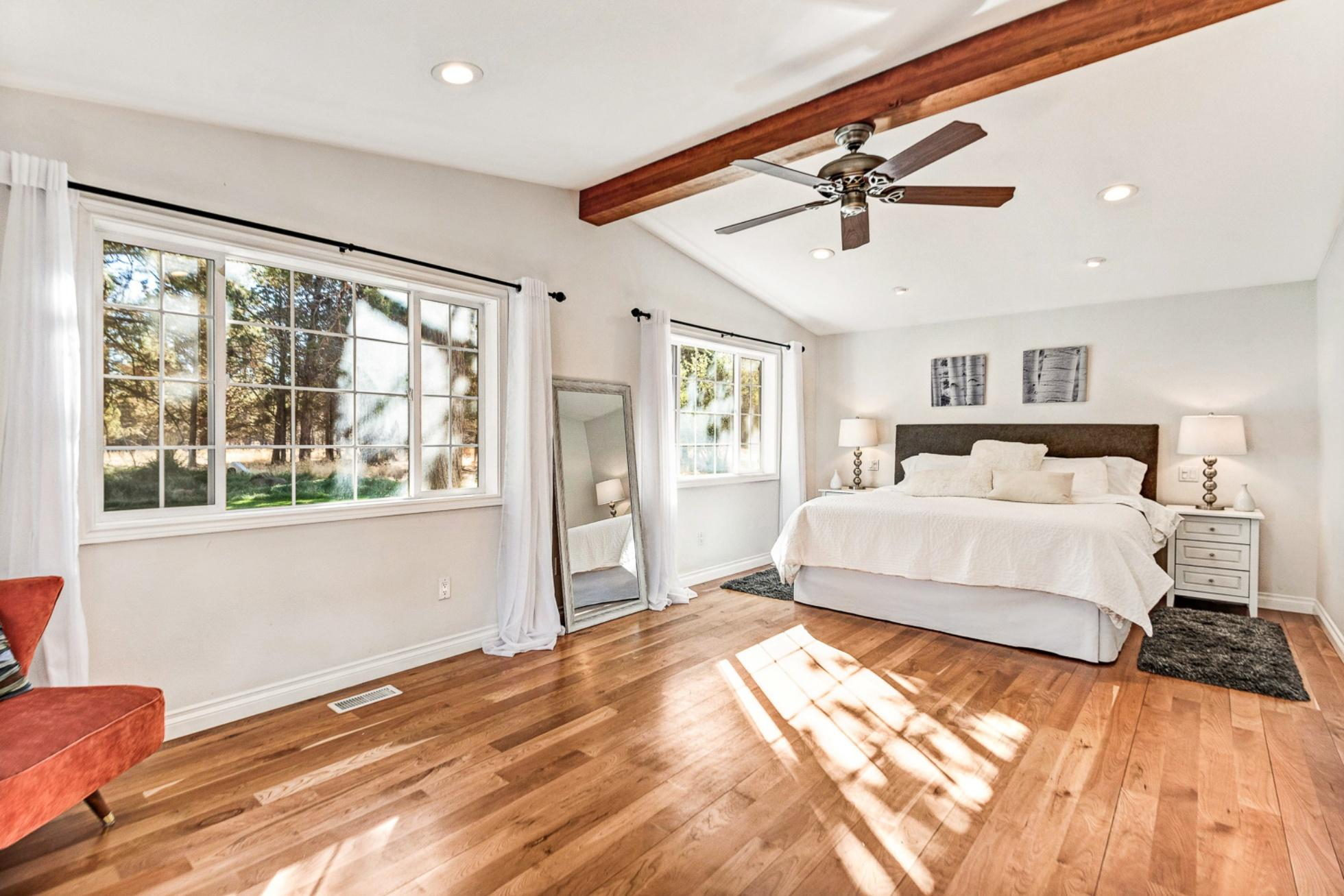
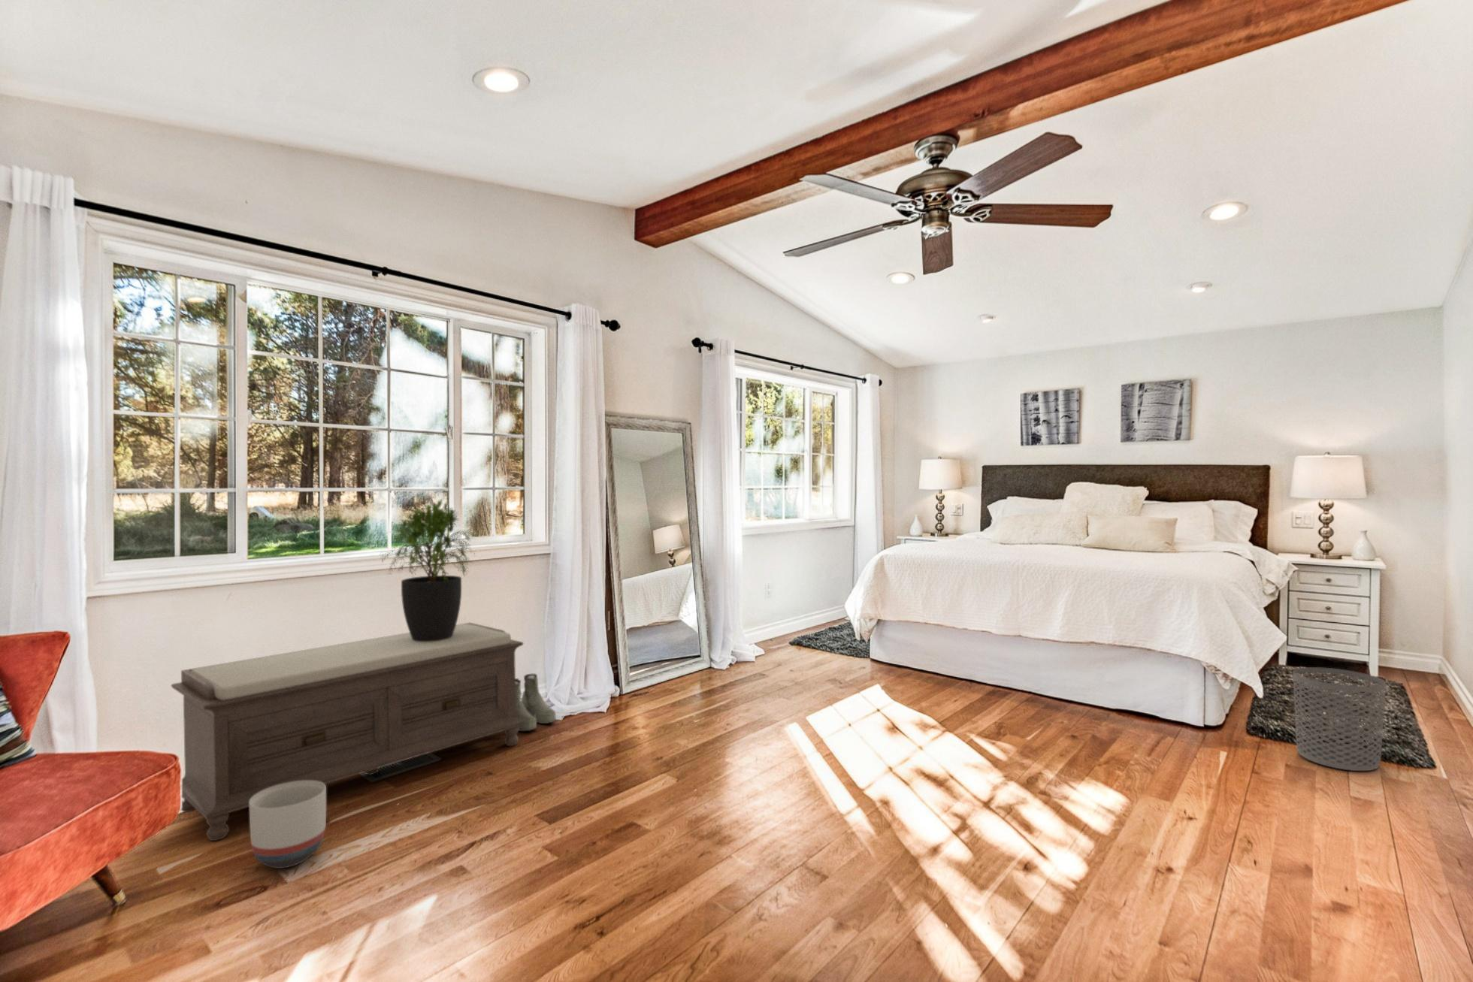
+ planter [249,780,327,869]
+ bench [171,623,525,842]
+ boots [515,673,557,732]
+ waste bin [1292,666,1386,772]
+ potted plant [379,498,477,641]
